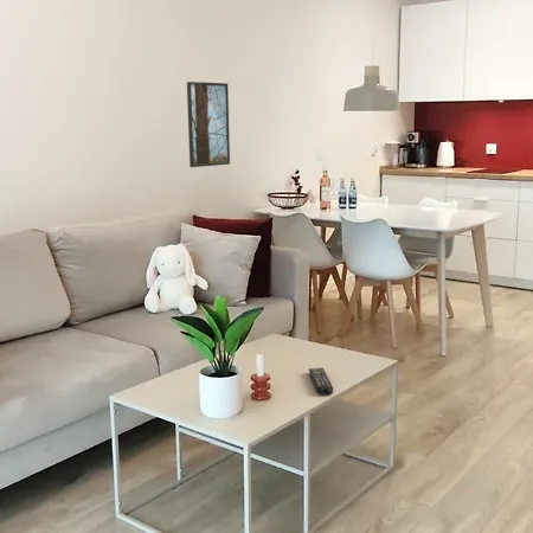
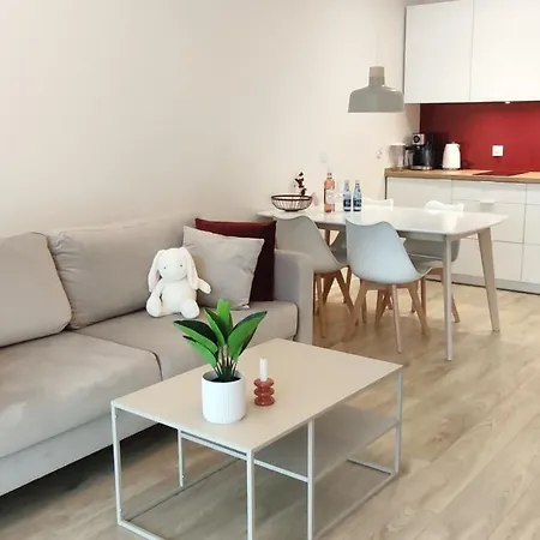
- remote control [308,367,334,397]
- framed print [186,81,231,168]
